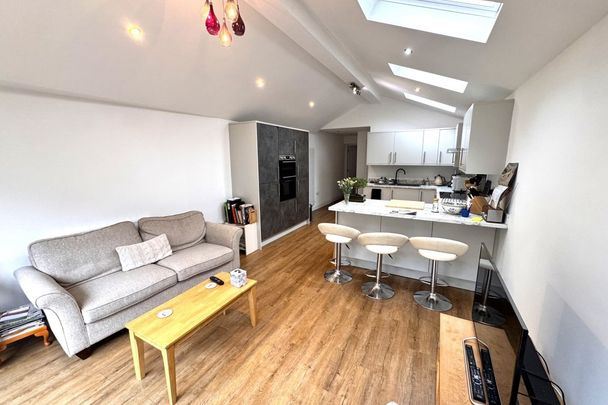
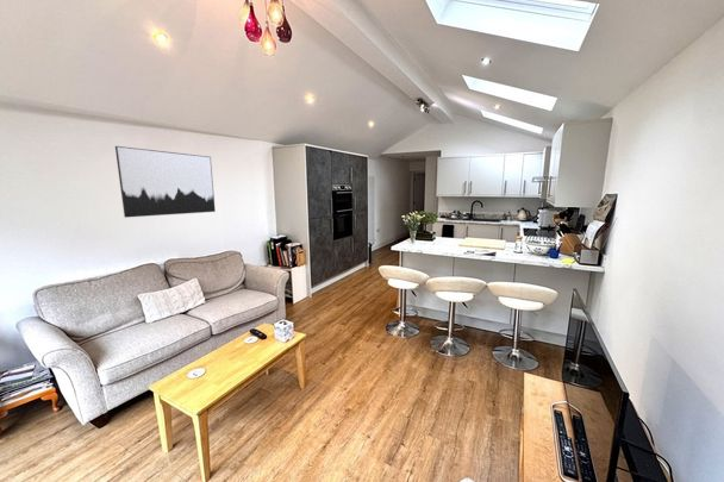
+ wall art [114,145,217,219]
